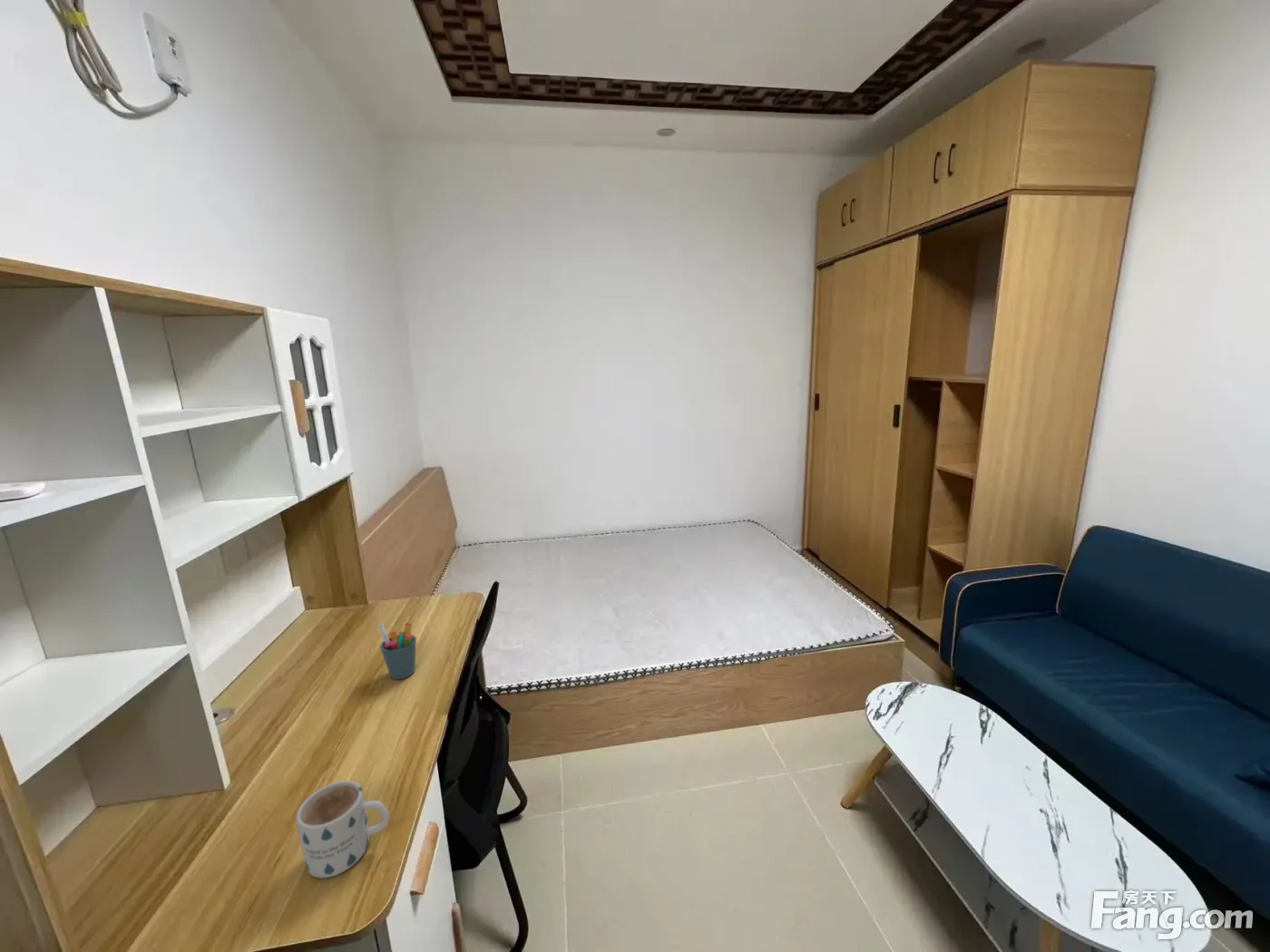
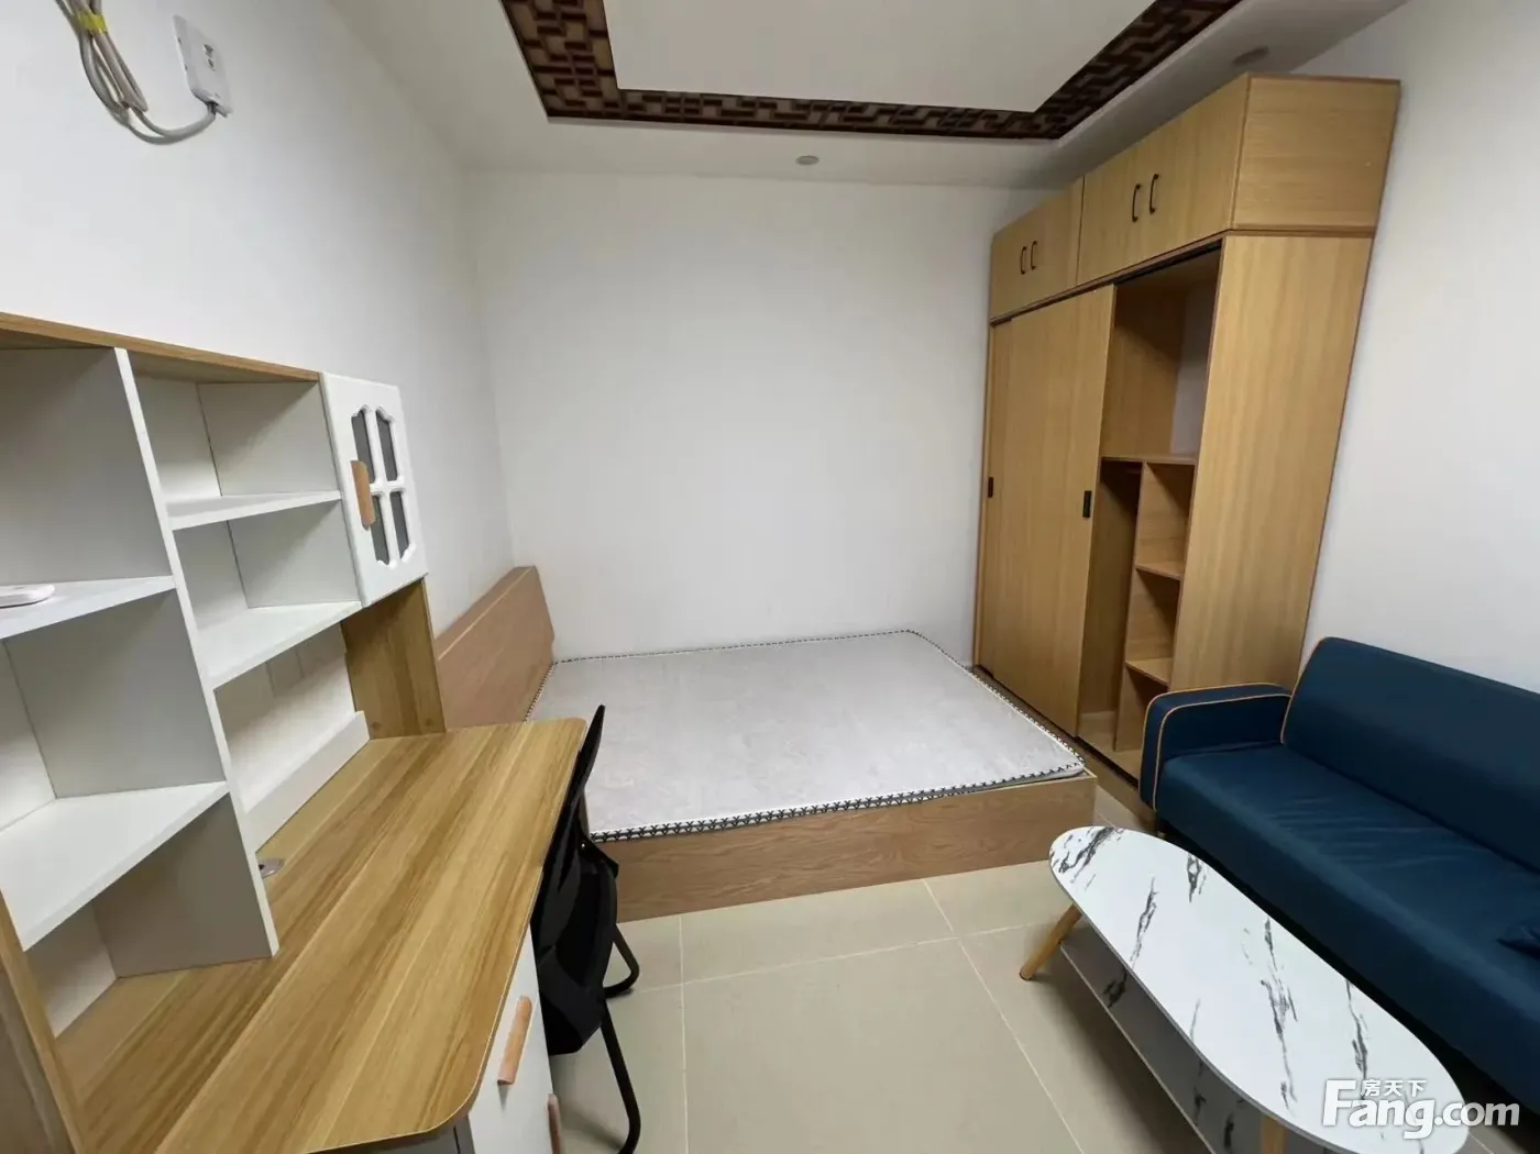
- mug [296,780,390,879]
- pen holder [377,622,417,680]
